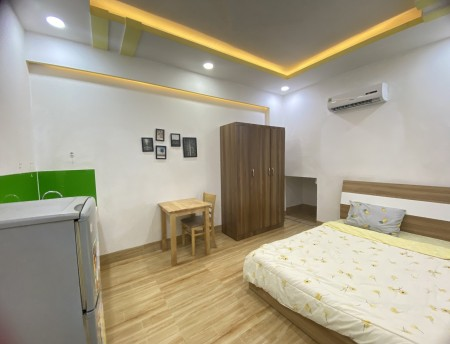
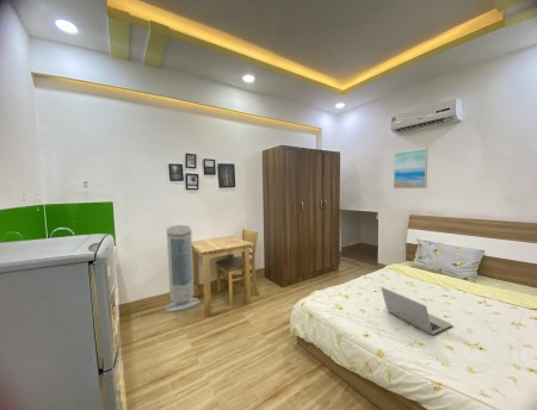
+ wall art [393,147,428,190]
+ laptop [379,286,453,336]
+ air purifier [163,224,202,313]
